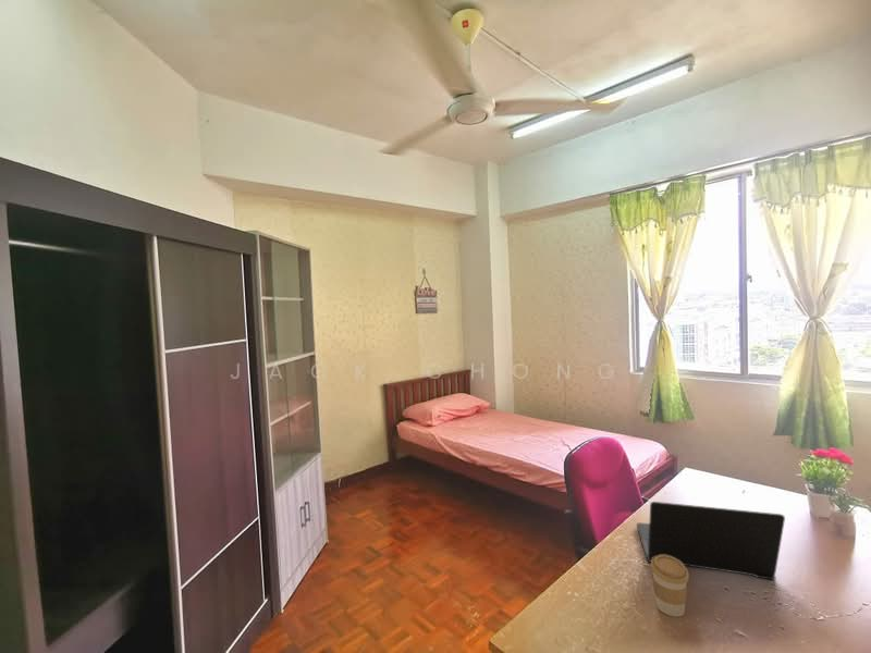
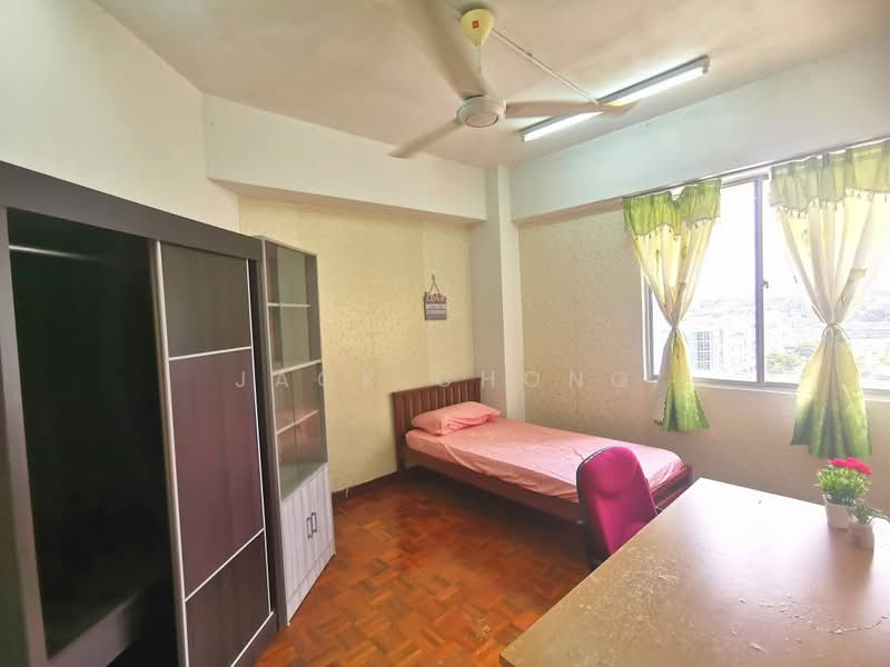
- laptop [636,501,786,581]
- coffee cup [649,555,690,618]
